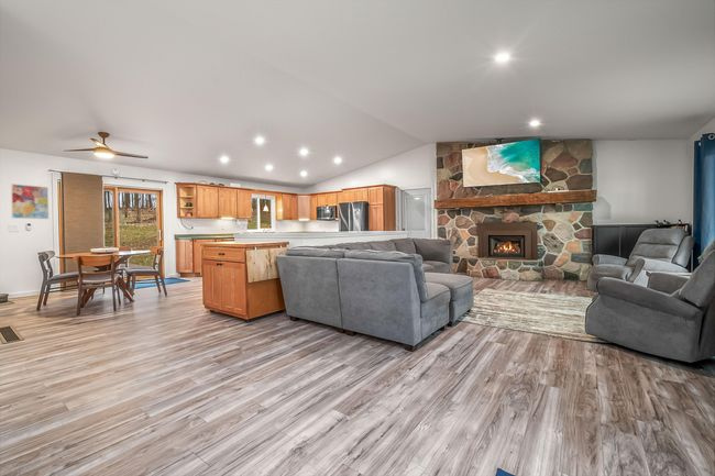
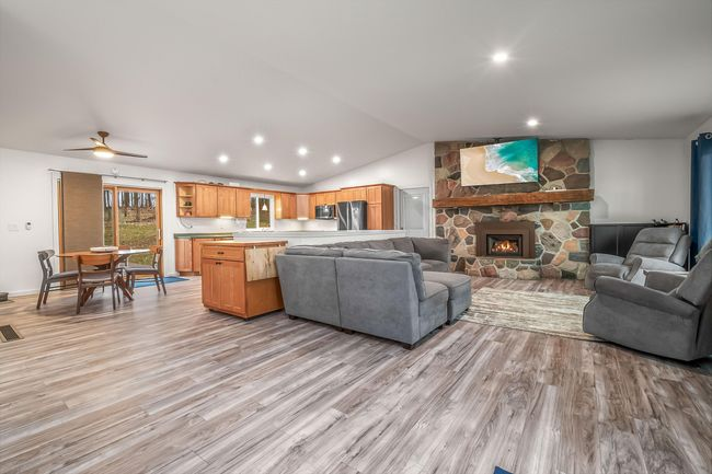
- wall art [10,182,51,221]
